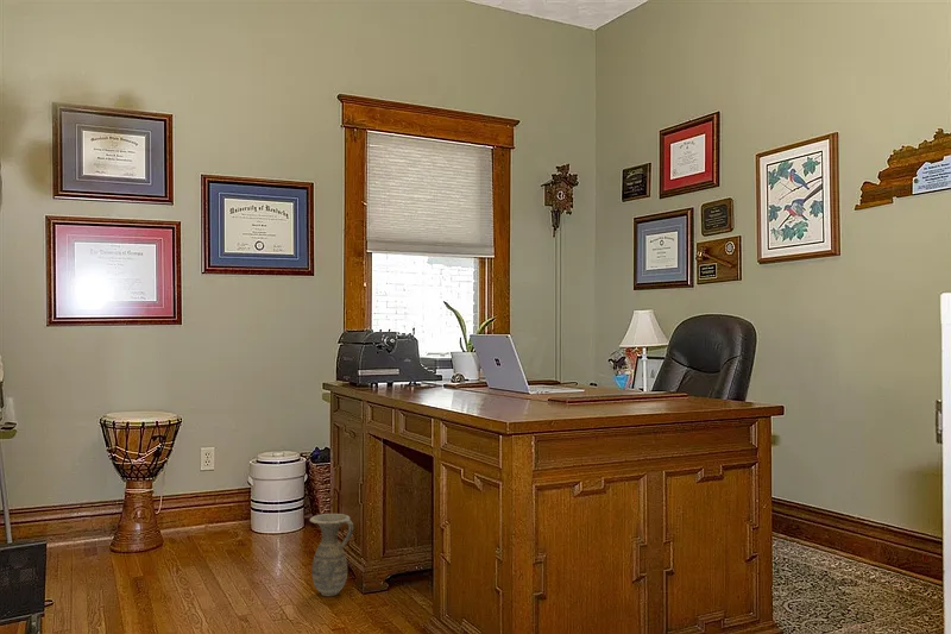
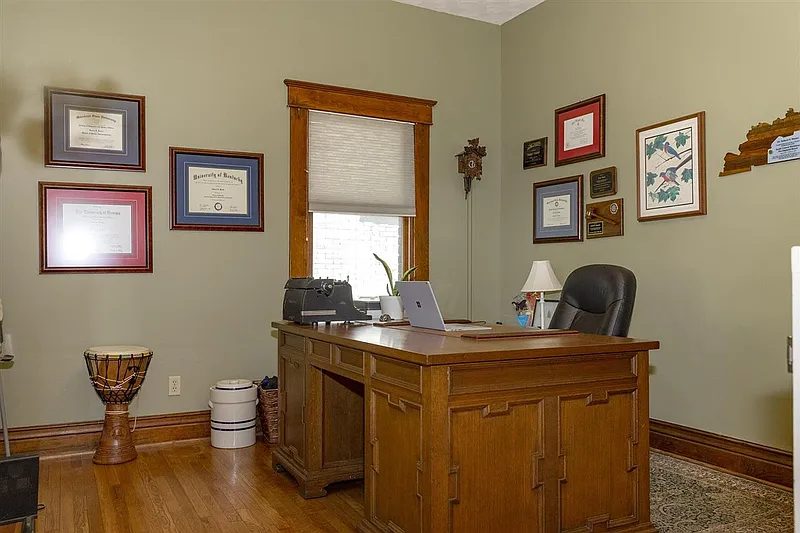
- ceramic jug [309,513,354,597]
